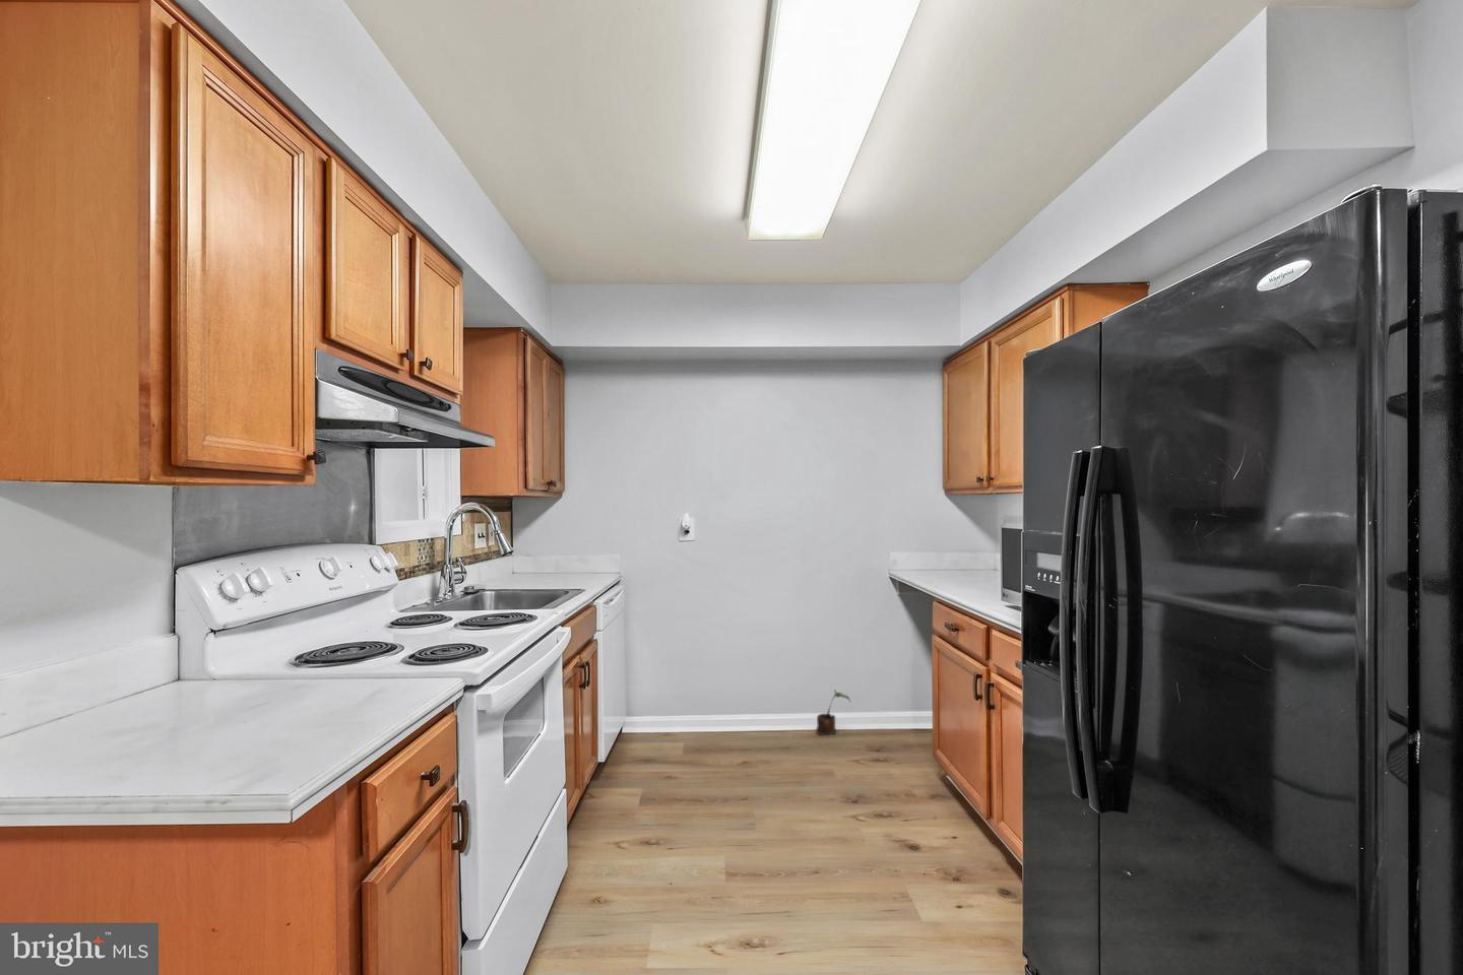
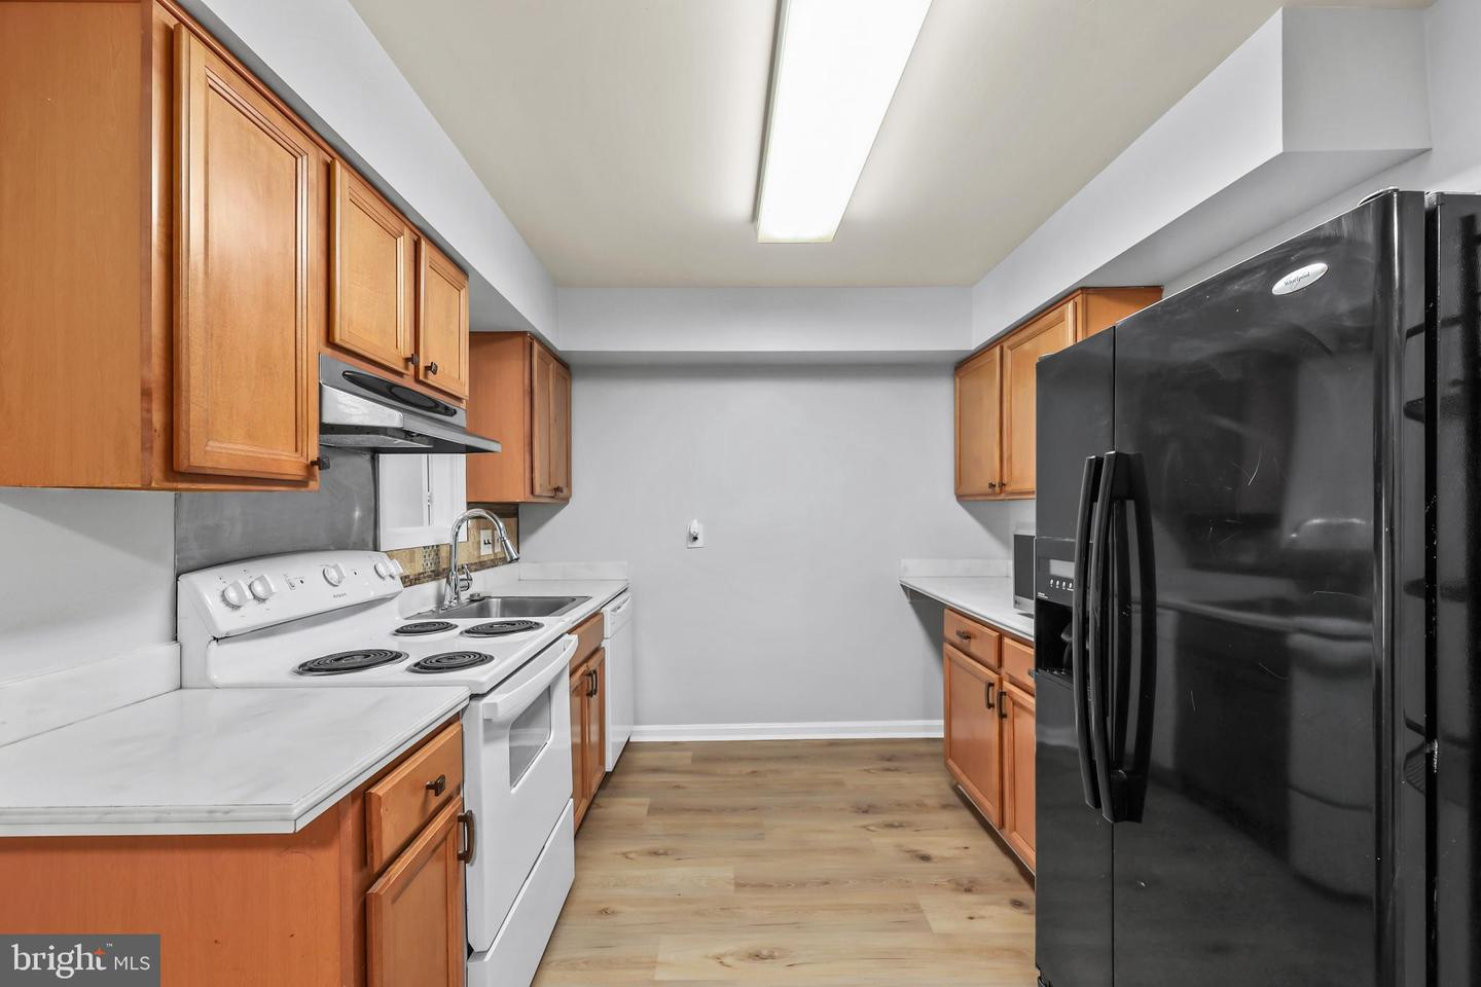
- potted plant [815,688,851,737]
